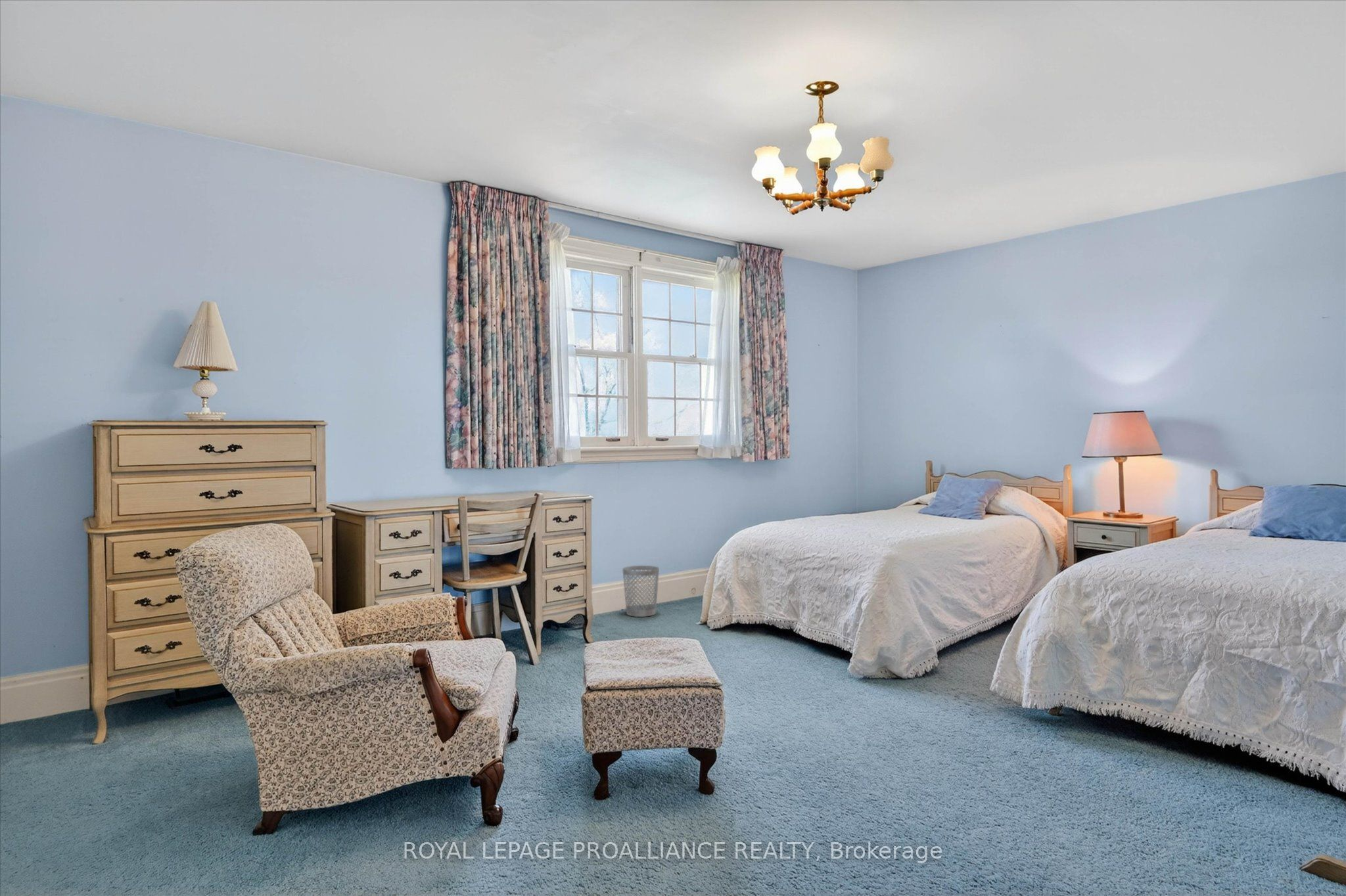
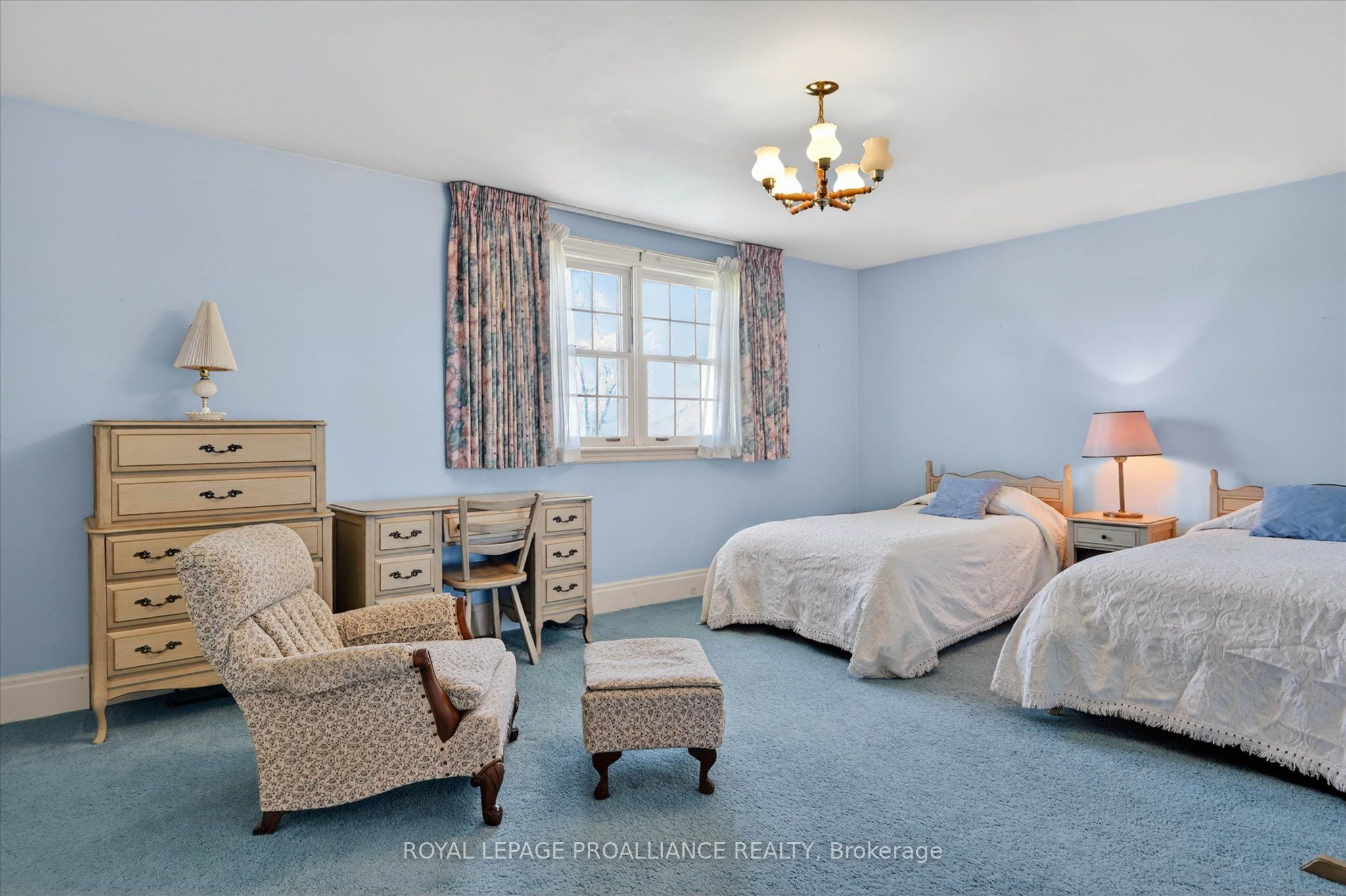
- wastebasket [622,565,660,617]
